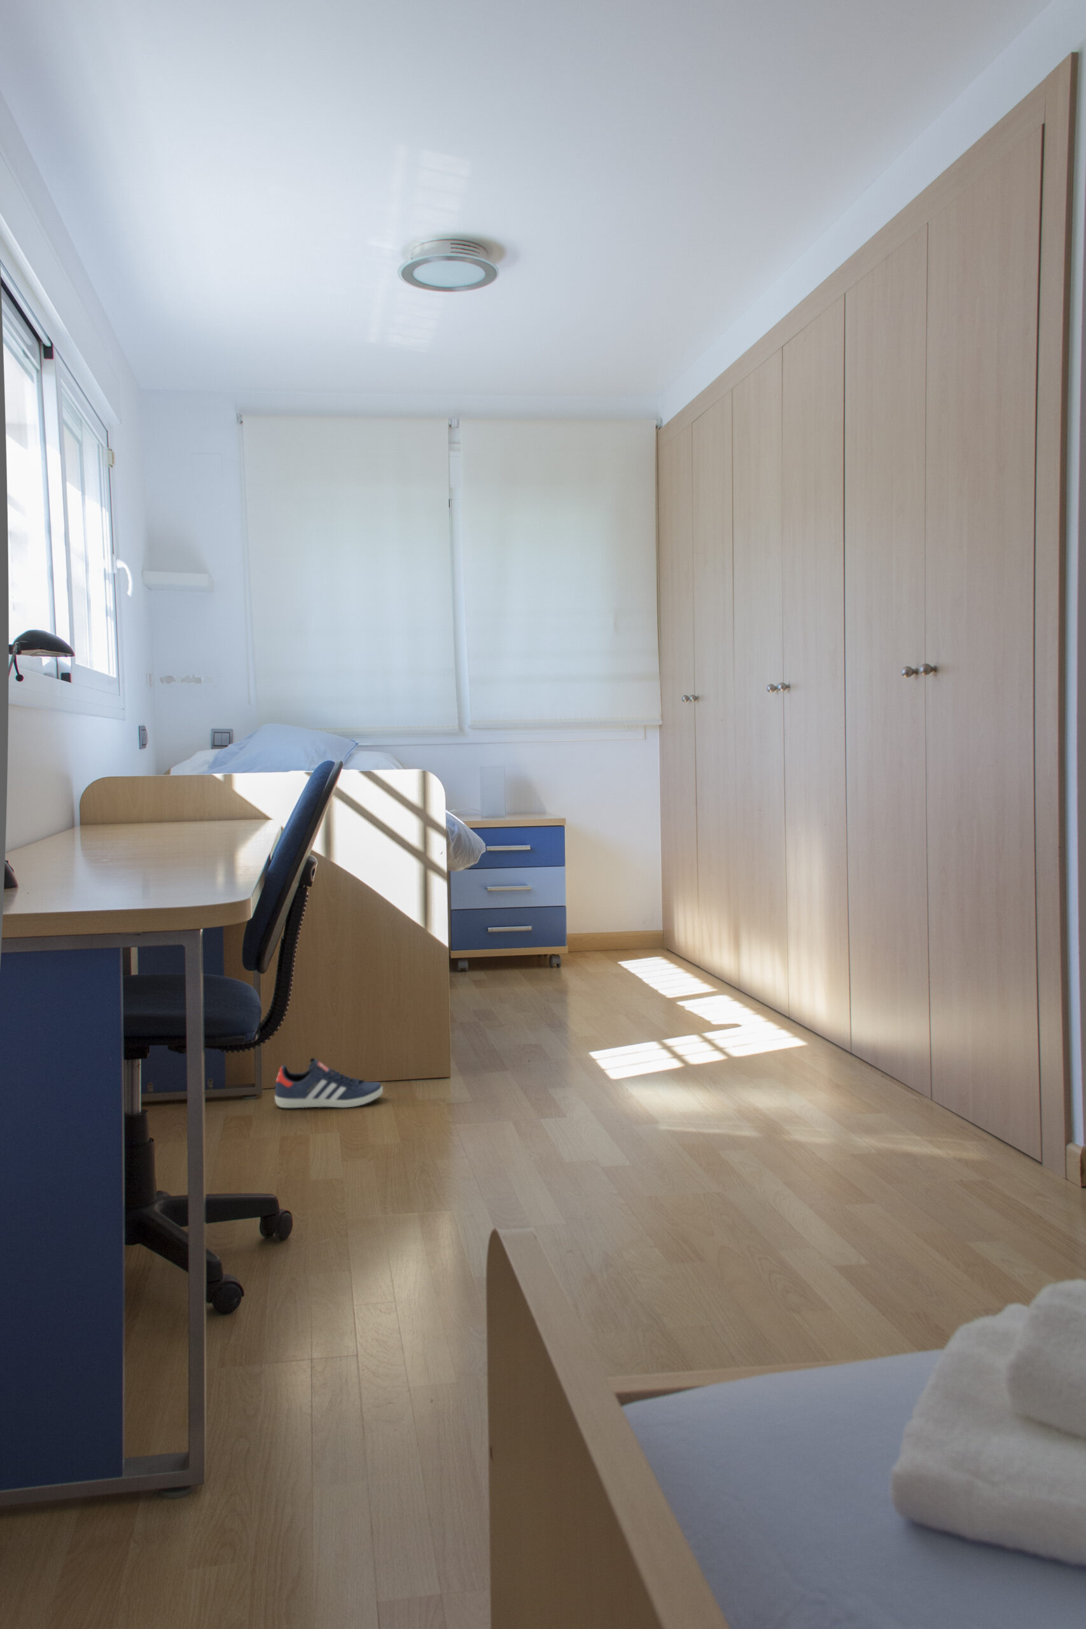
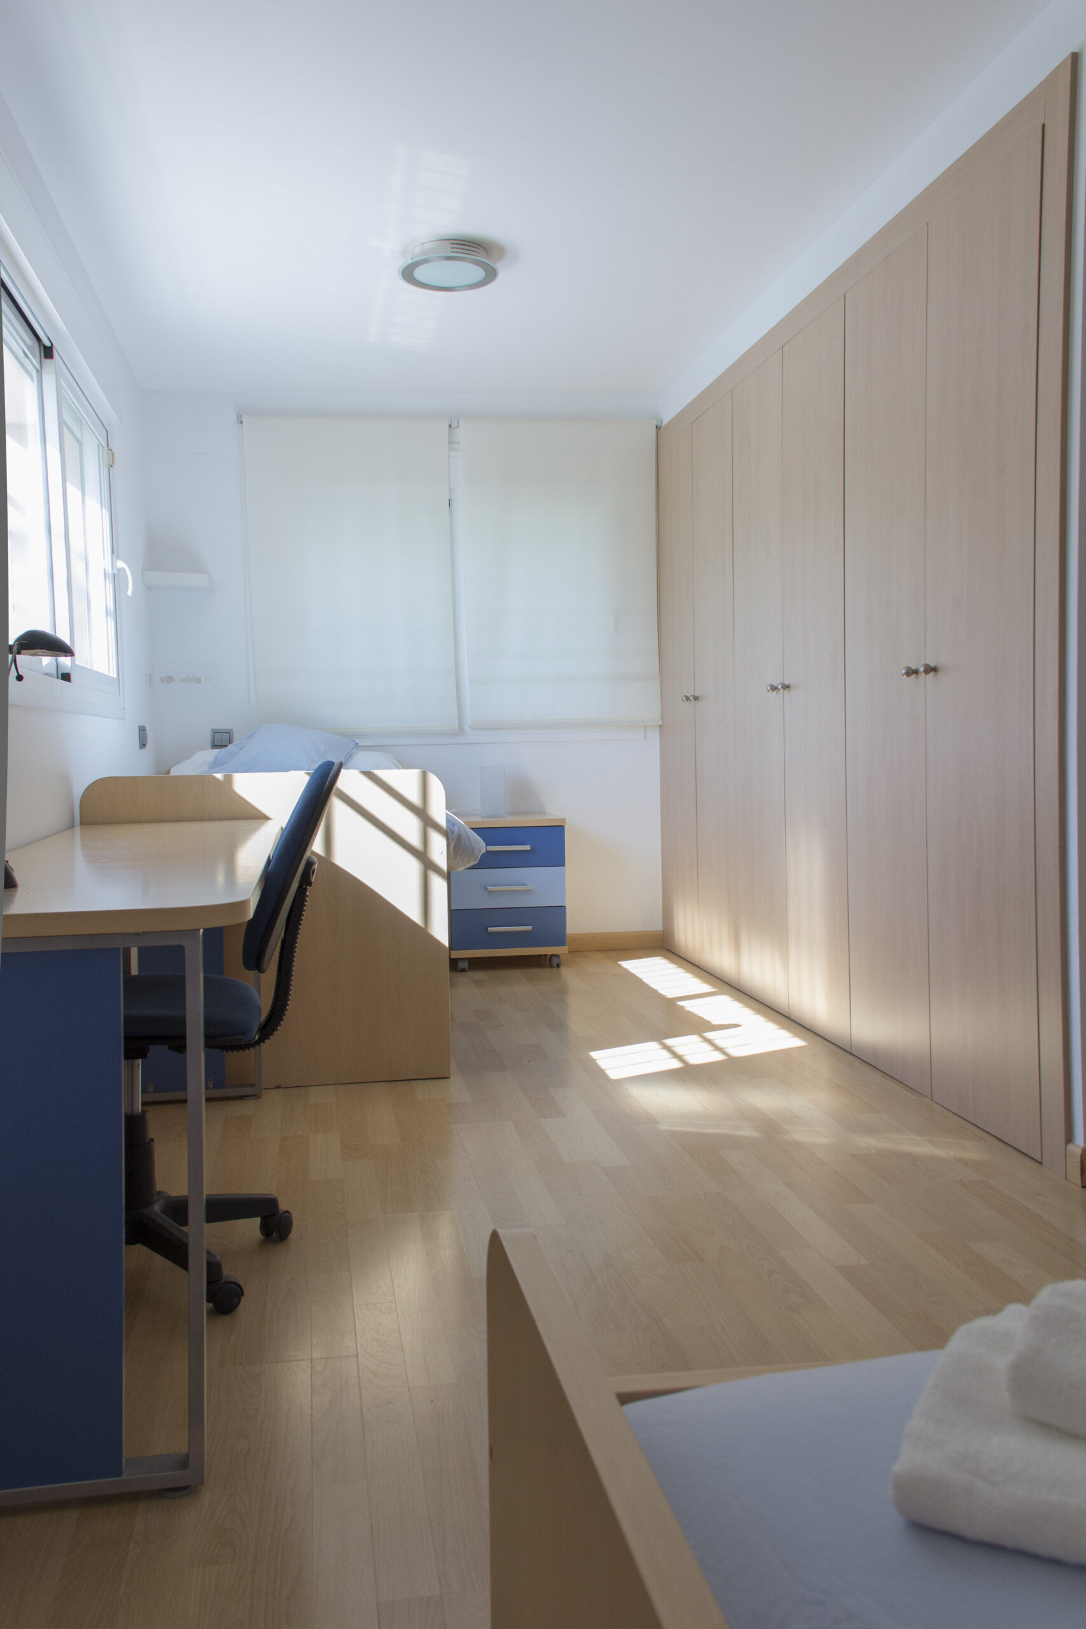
- sneaker [274,1057,384,1109]
